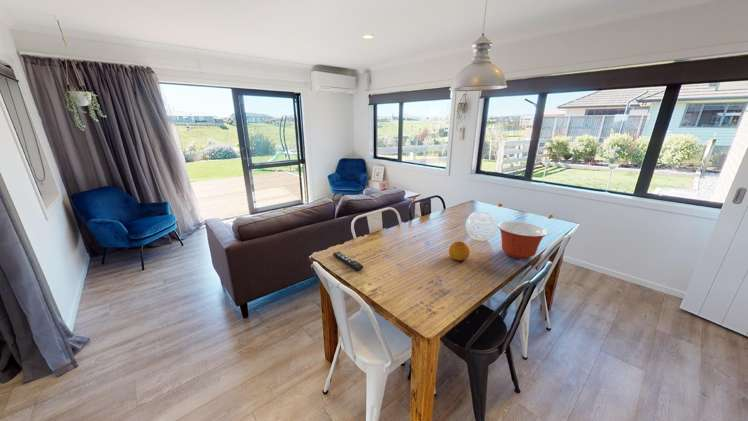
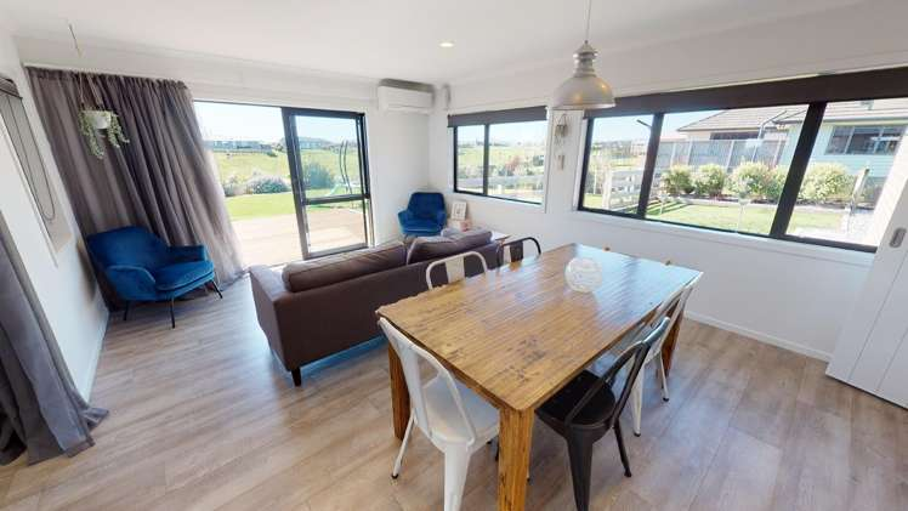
- mixing bowl [497,221,549,260]
- remote control [332,250,364,271]
- fruit [448,240,471,261]
